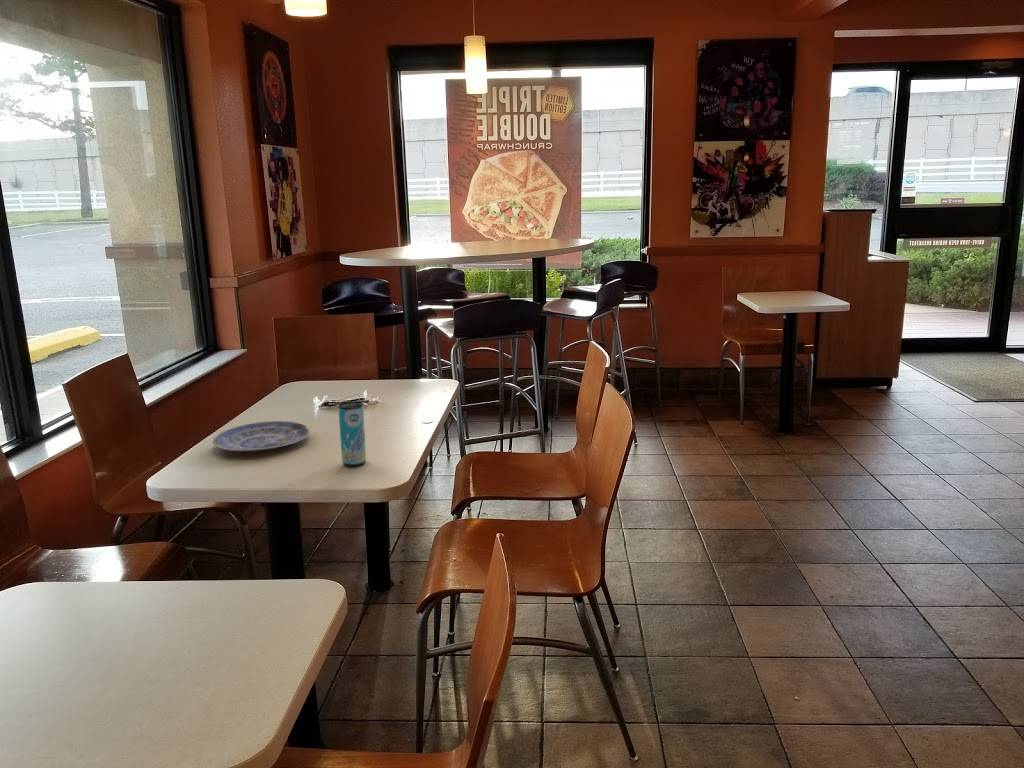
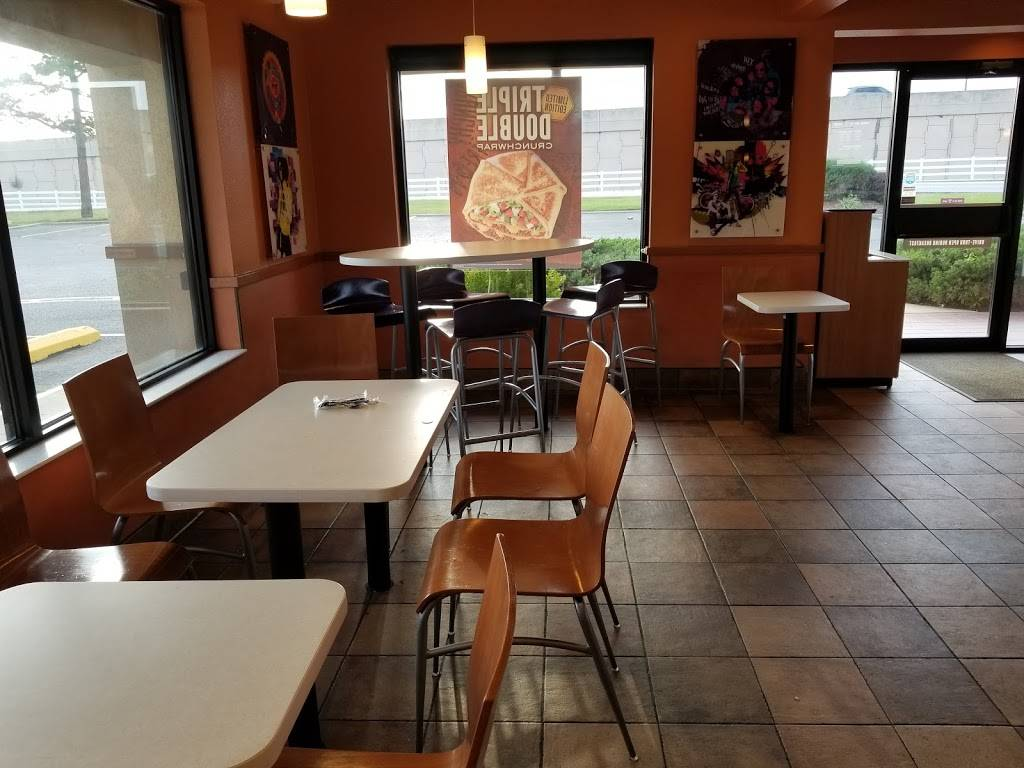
- plate [212,420,310,452]
- beverage can [337,400,367,467]
